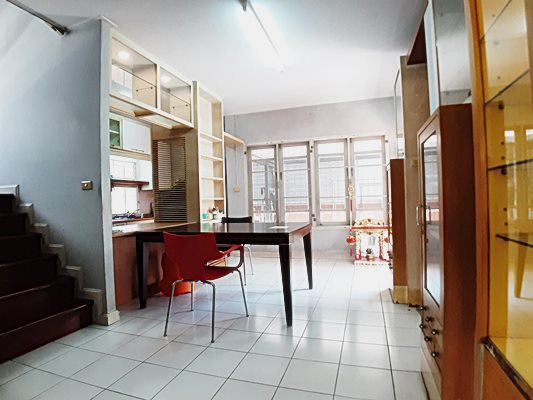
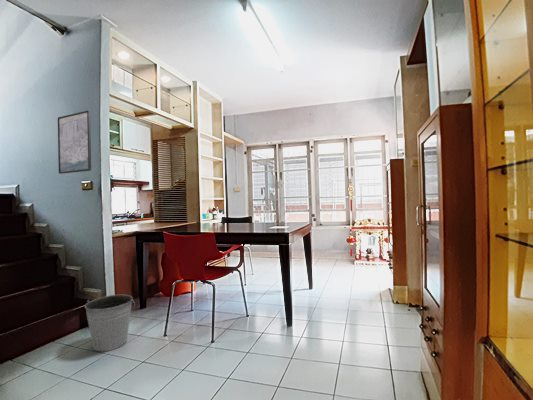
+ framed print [57,110,92,175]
+ bucket [84,294,136,352]
